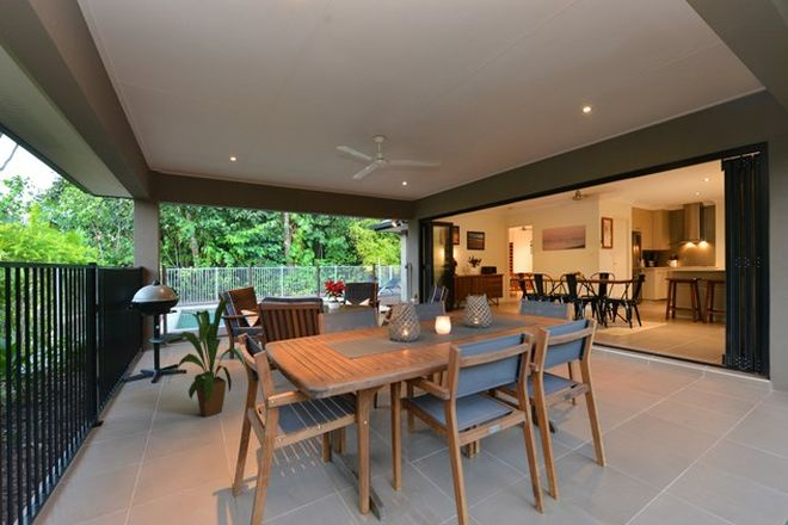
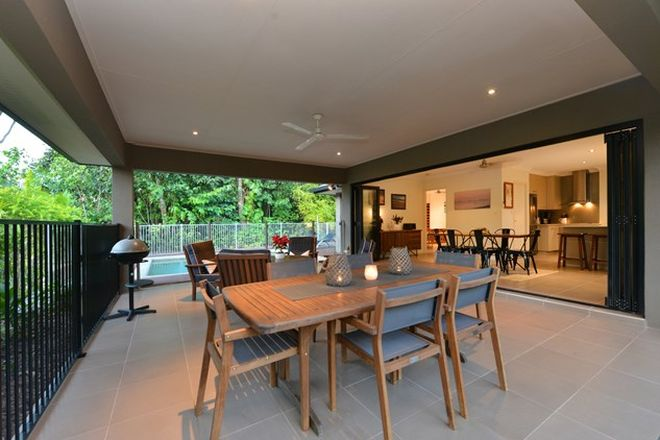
- house plant [156,296,246,418]
